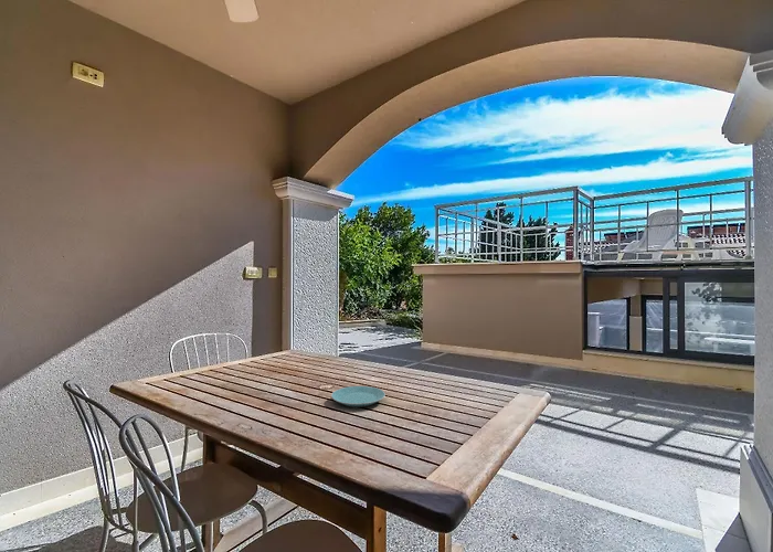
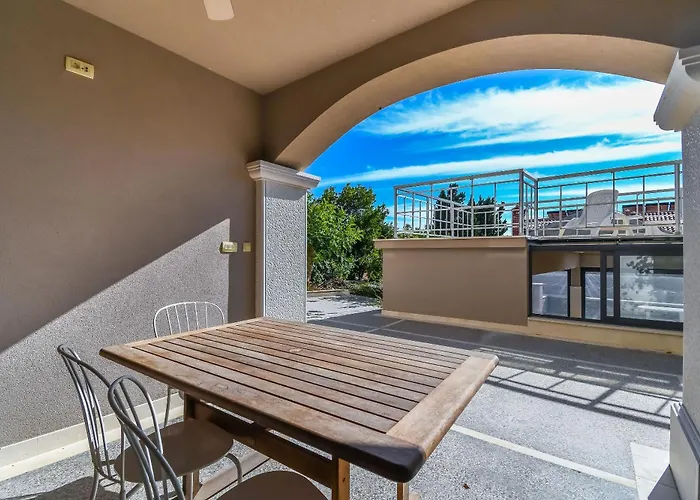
- plate [330,385,386,407]
